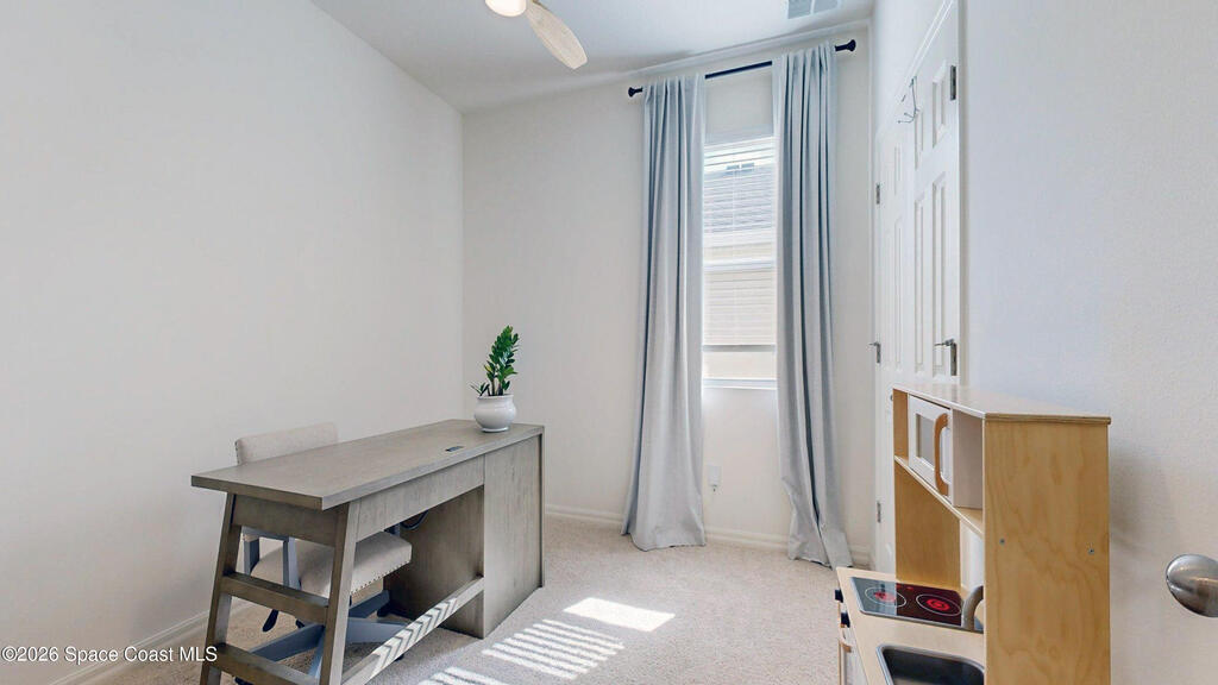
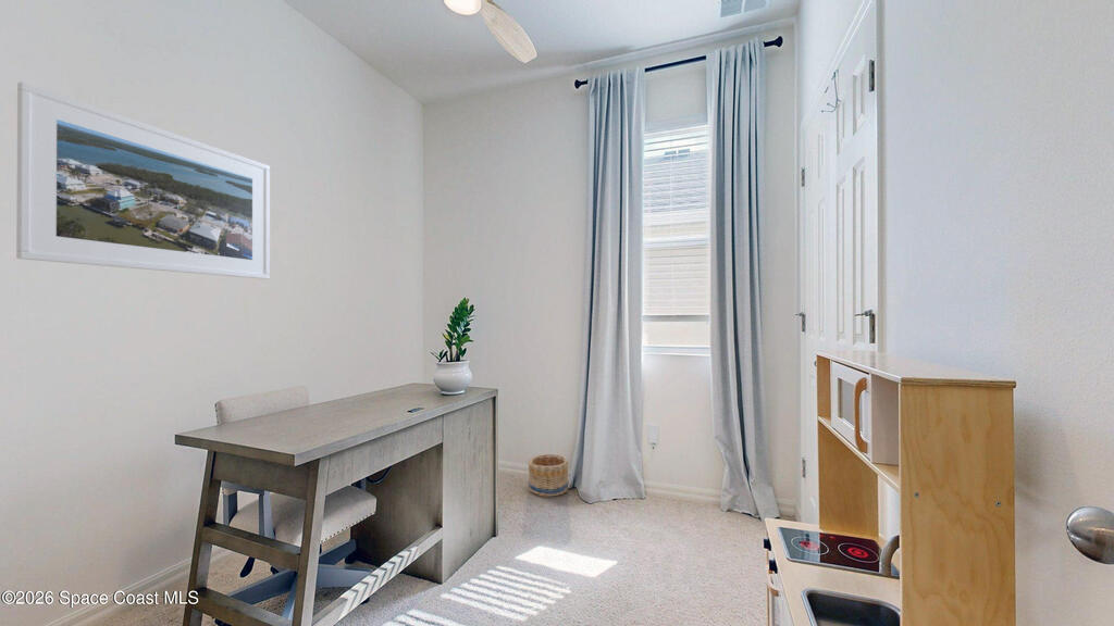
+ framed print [15,82,271,280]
+ basket [527,453,569,498]
